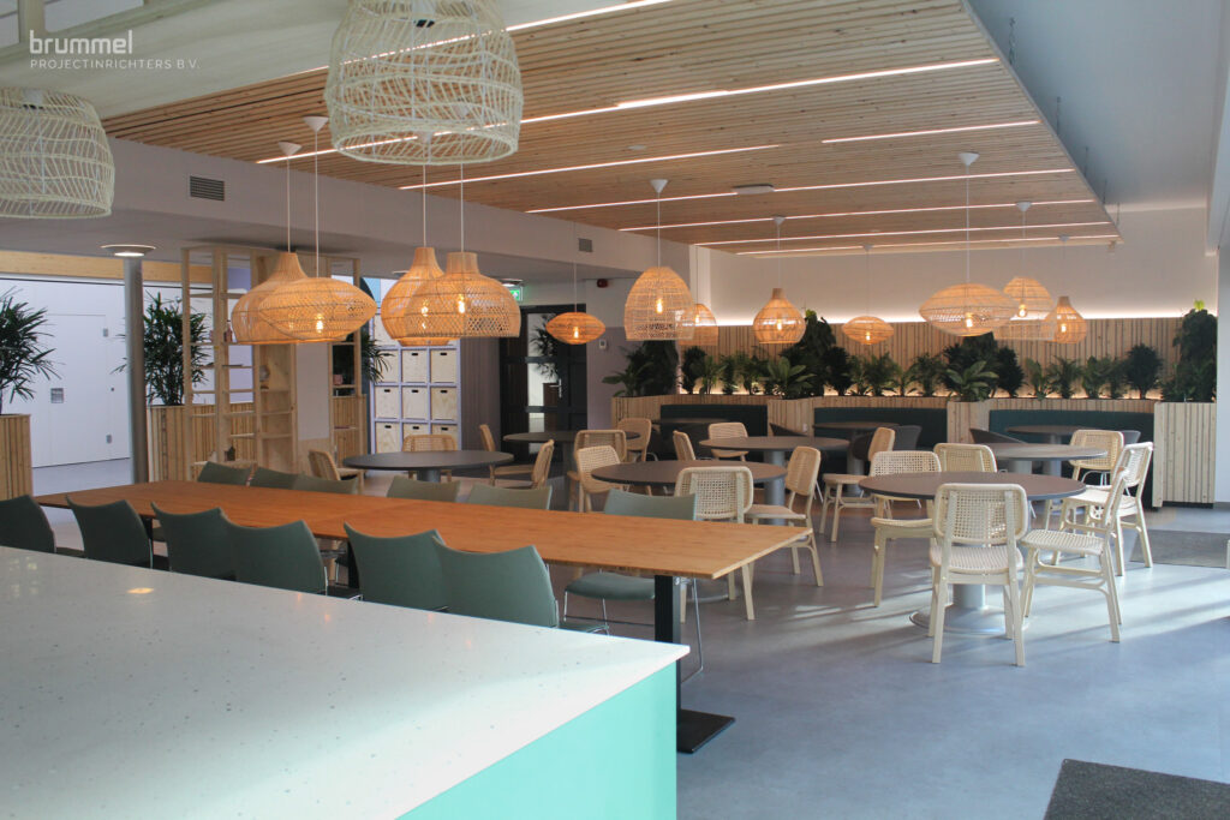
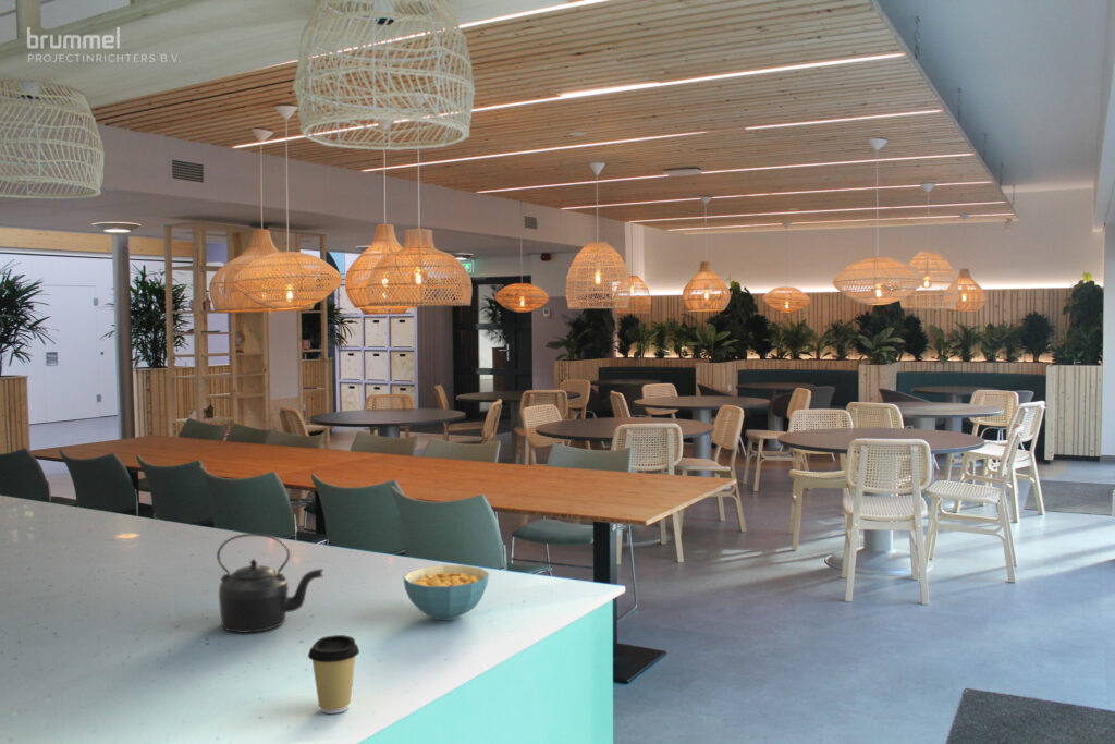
+ coffee cup [307,634,360,715]
+ cereal bowl [403,564,490,621]
+ kettle [216,533,324,634]
